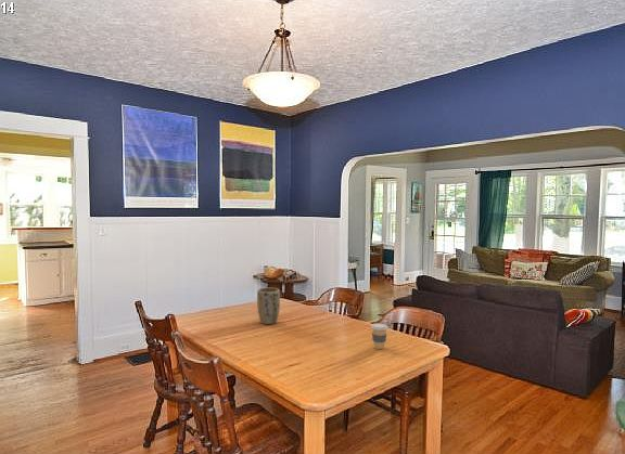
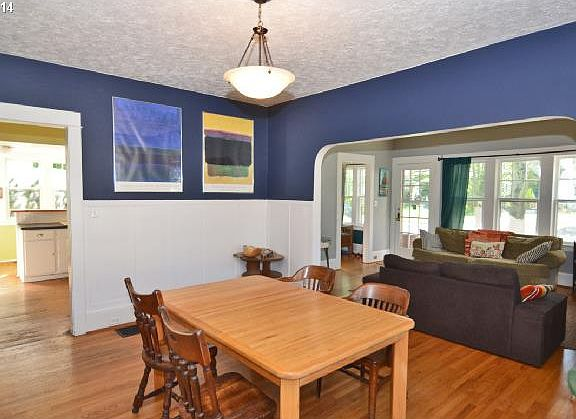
- coffee cup [370,322,390,350]
- plant pot [256,286,281,325]
